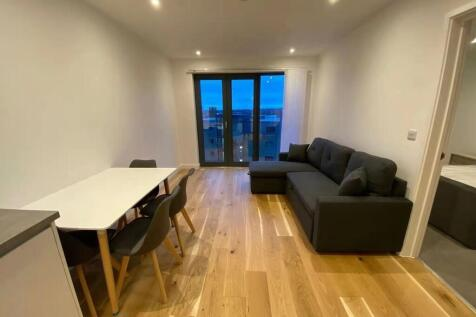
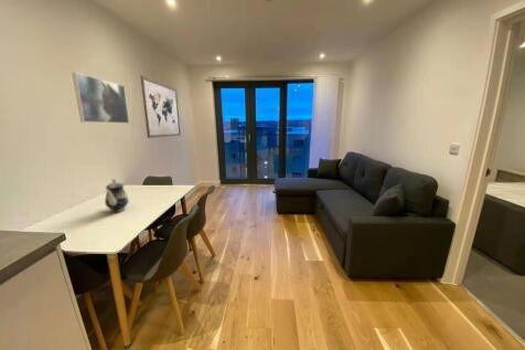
+ wall art [139,75,182,139]
+ teapot [104,178,130,213]
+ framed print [71,71,130,125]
